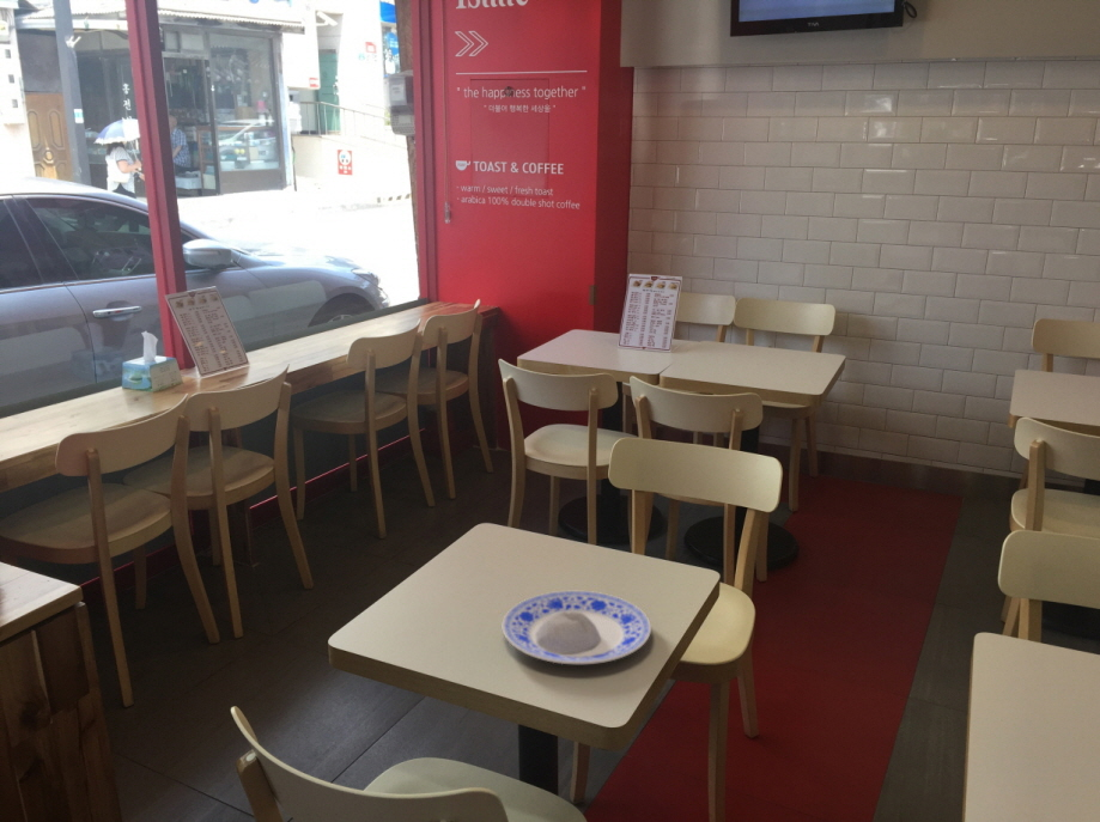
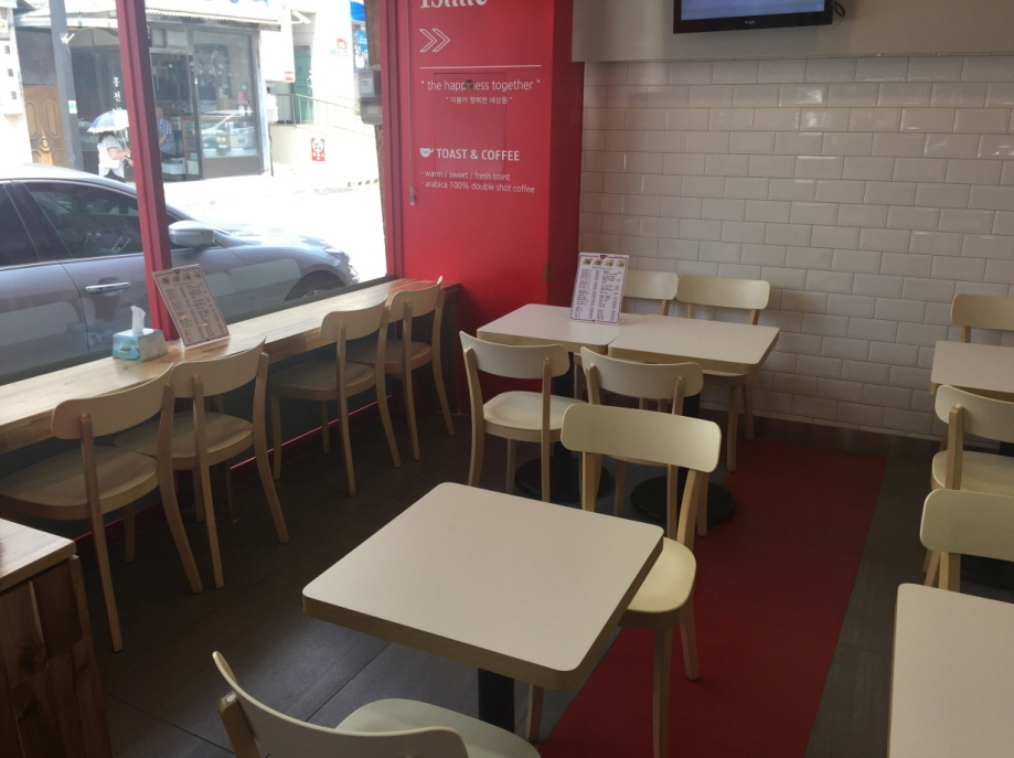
- plate [502,590,652,665]
